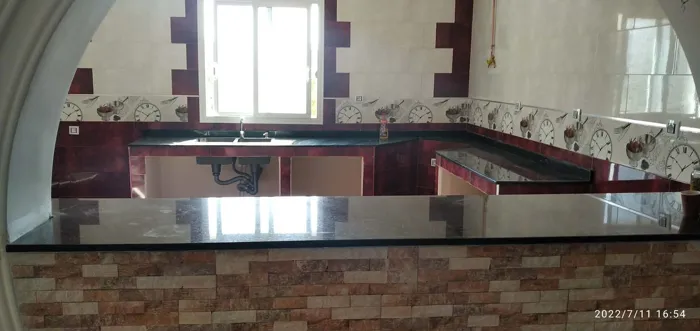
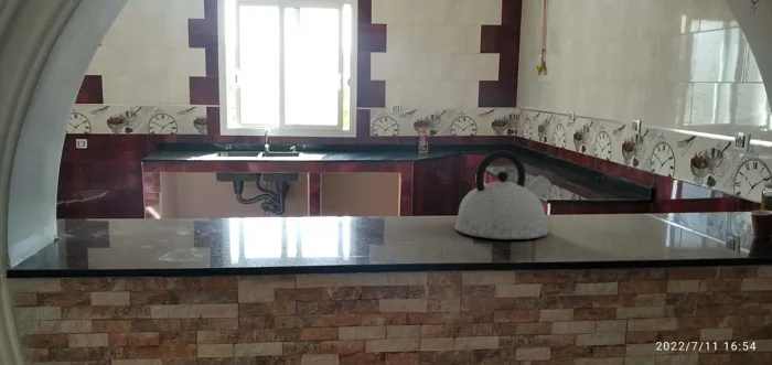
+ kettle [453,149,553,240]
